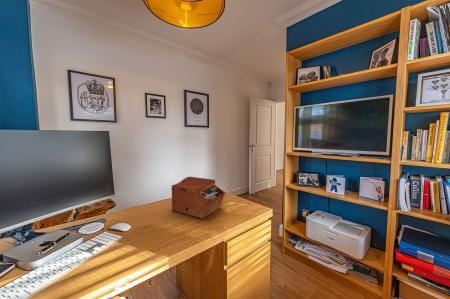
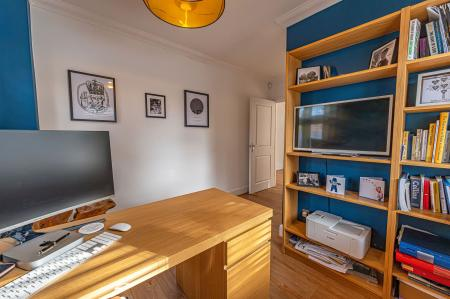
- sewing box [171,176,226,220]
